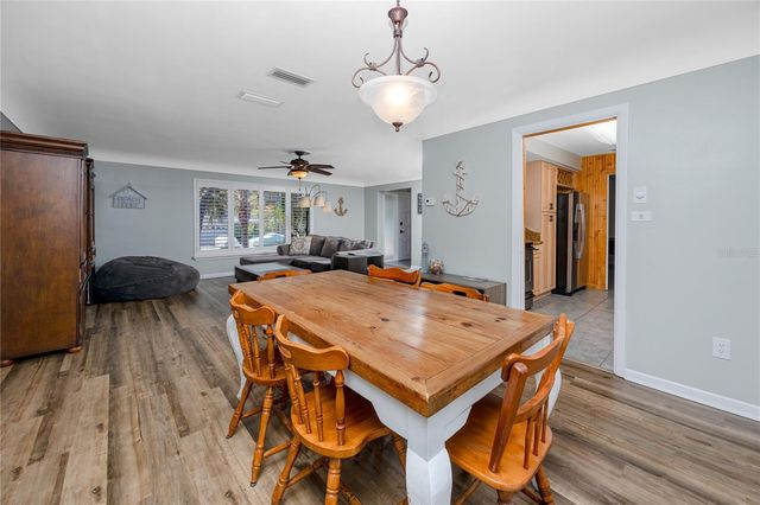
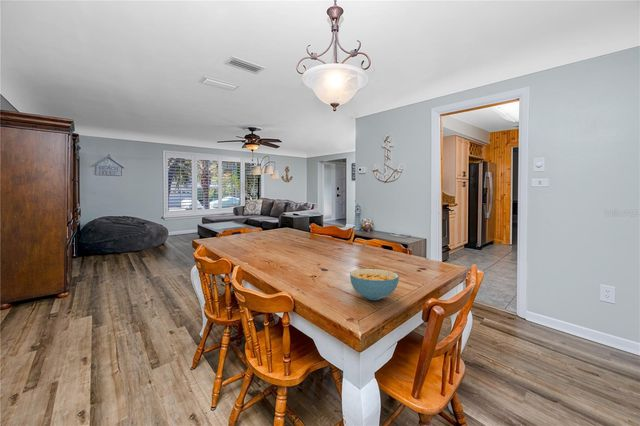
+ cereal bowl [349,268,400,301]
